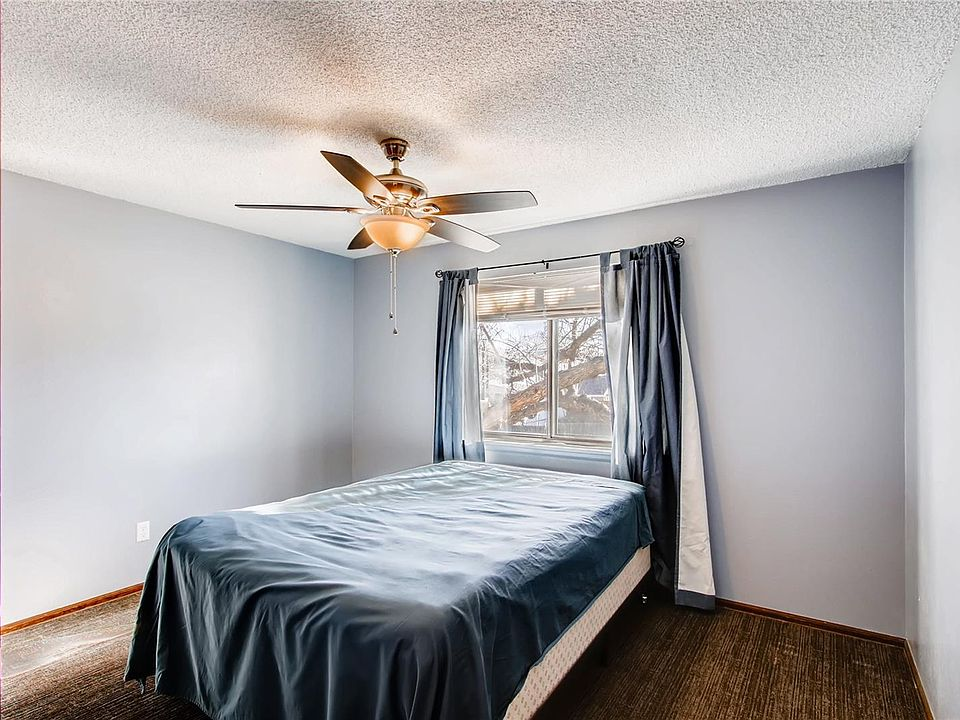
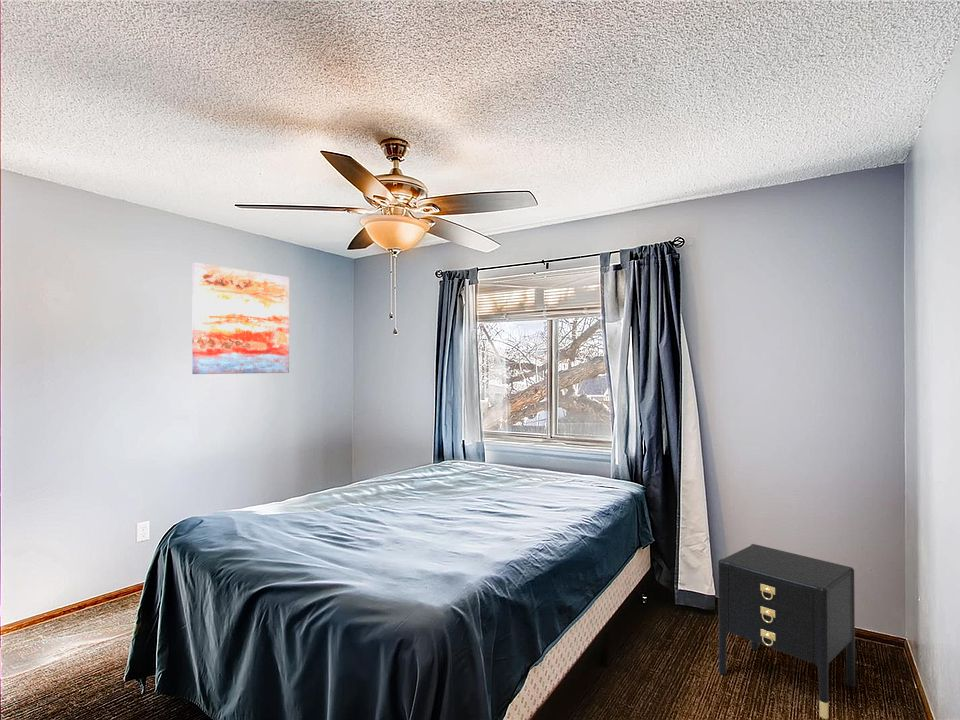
+ wall art [191,262,290,375]
+ nightstand [717,543,856,720]
